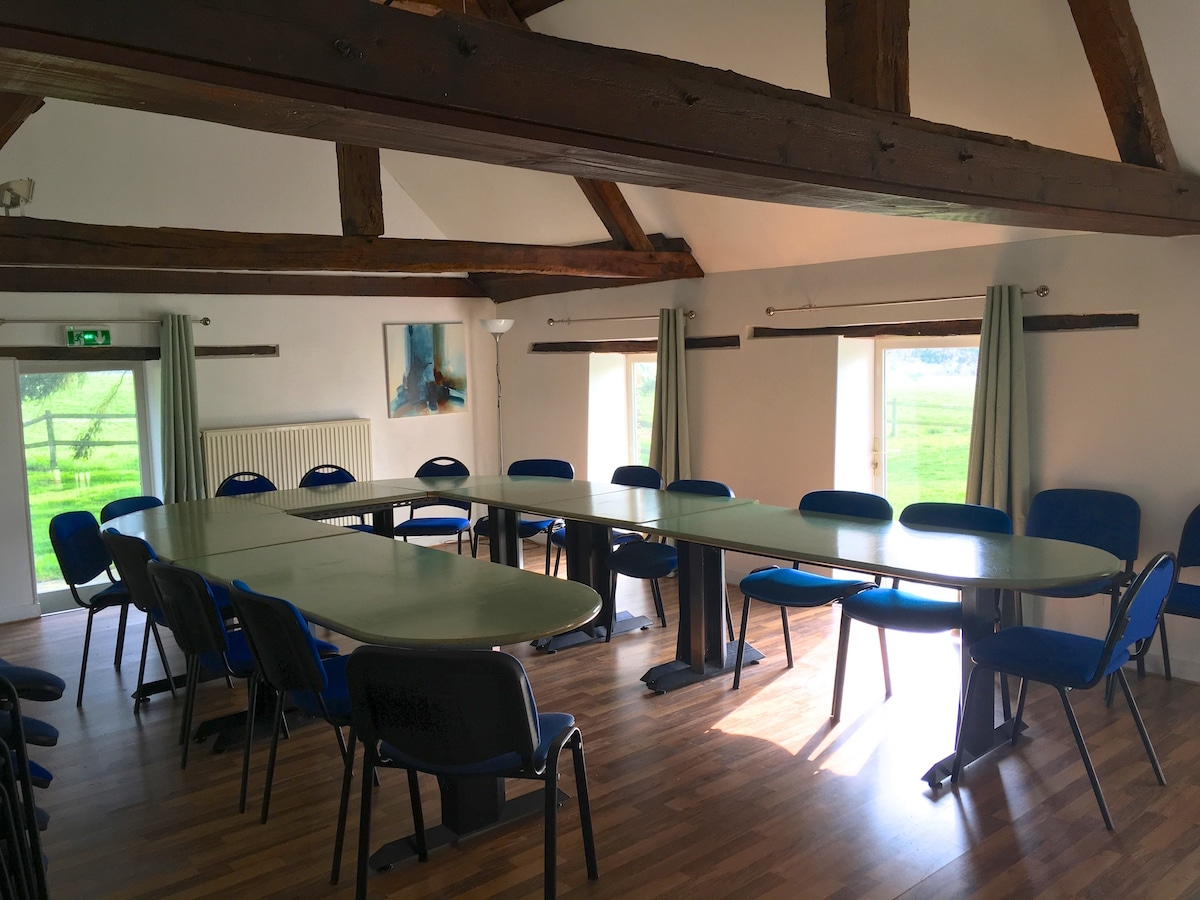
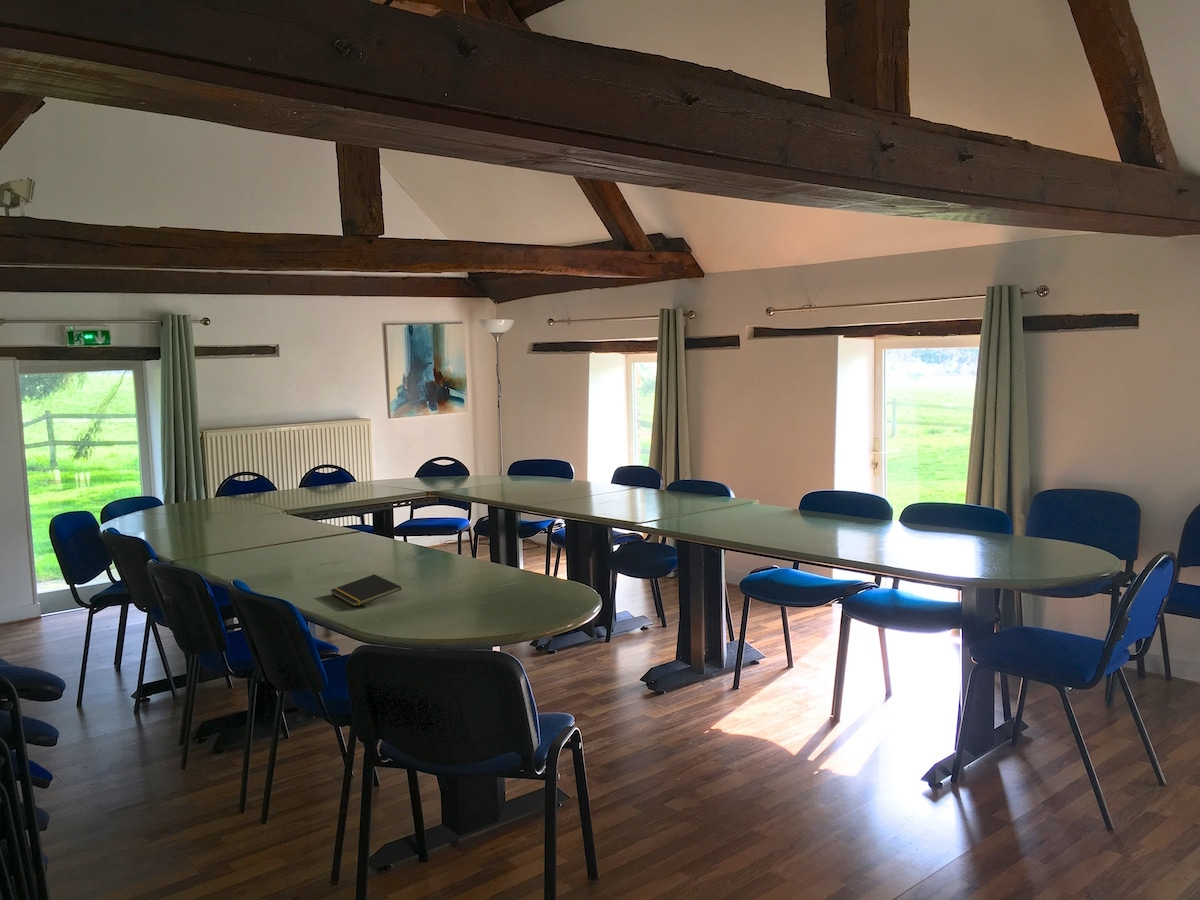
+ notepad [330,574,402,608]
